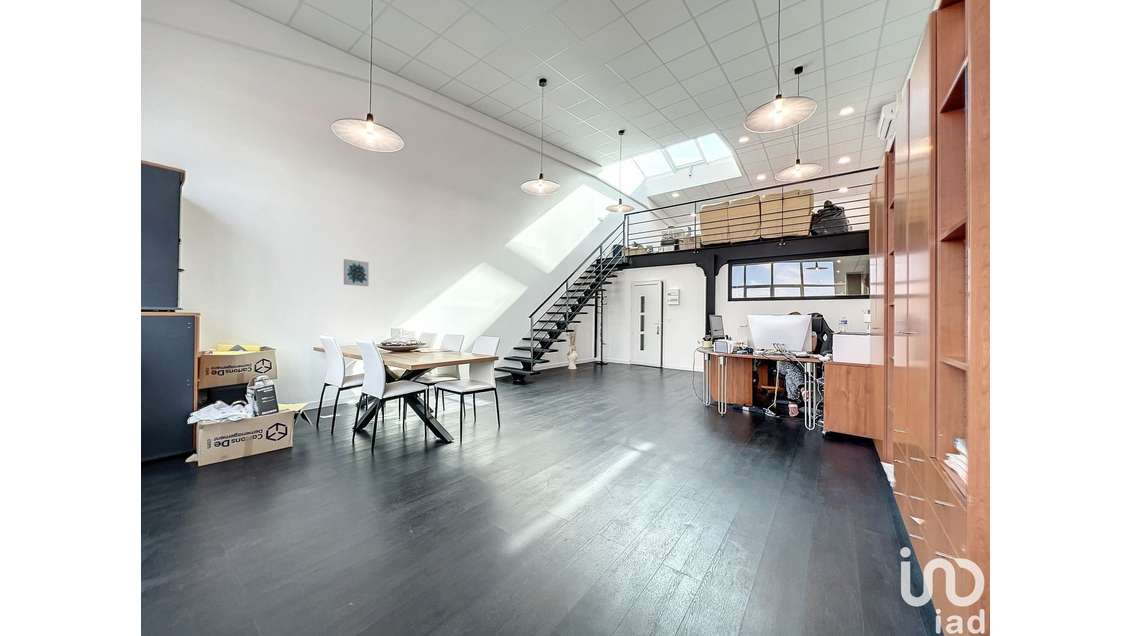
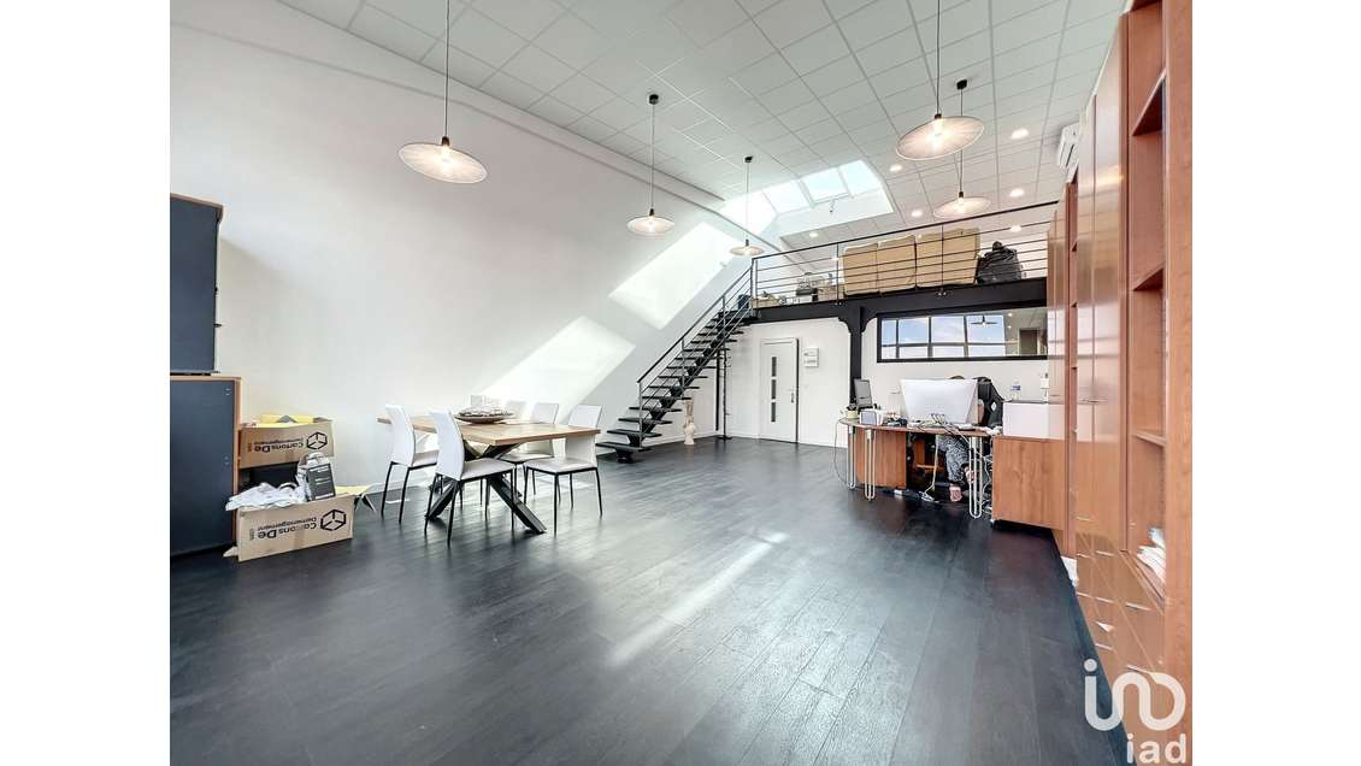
- wall art [343,258,370,287]
